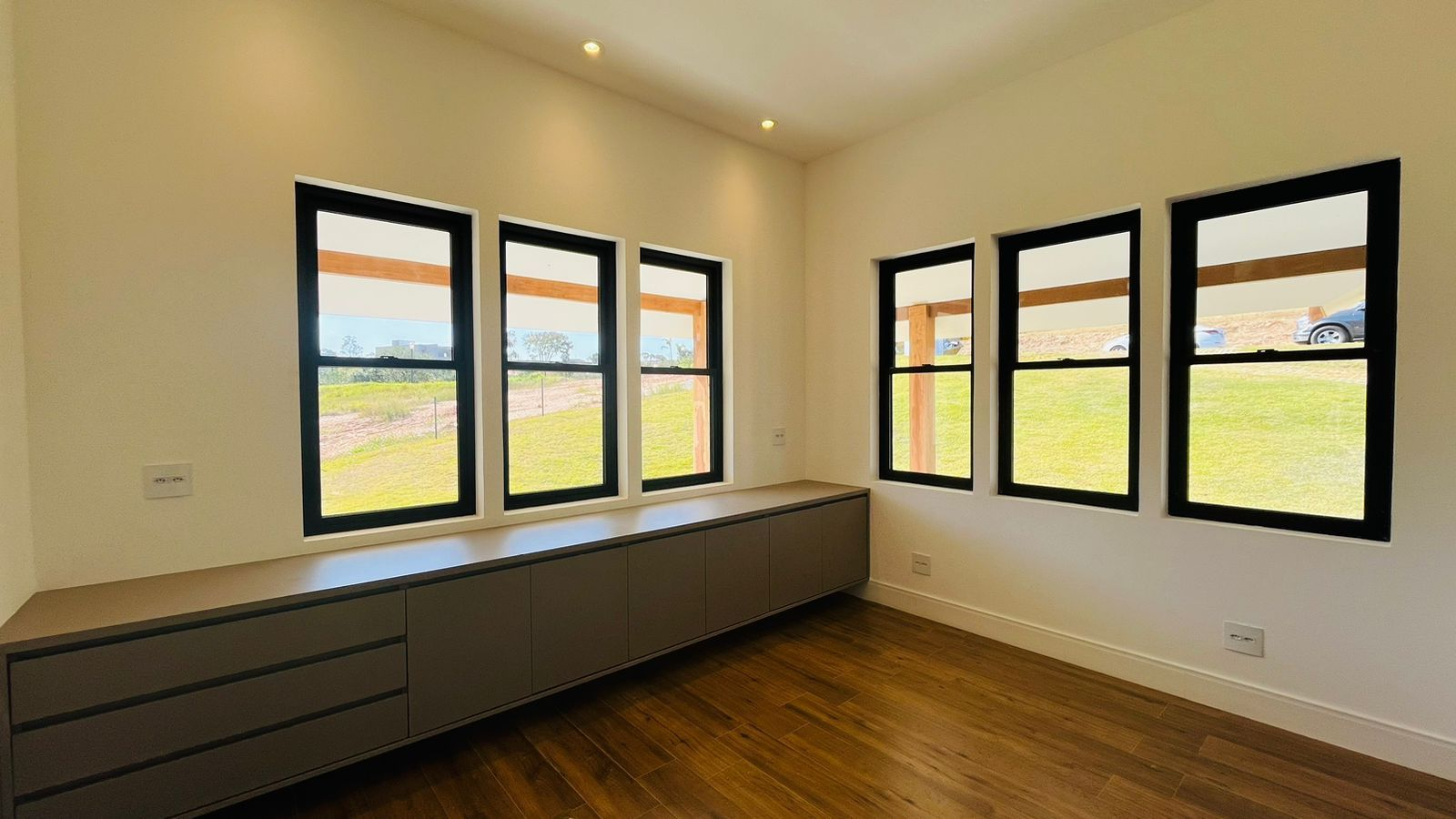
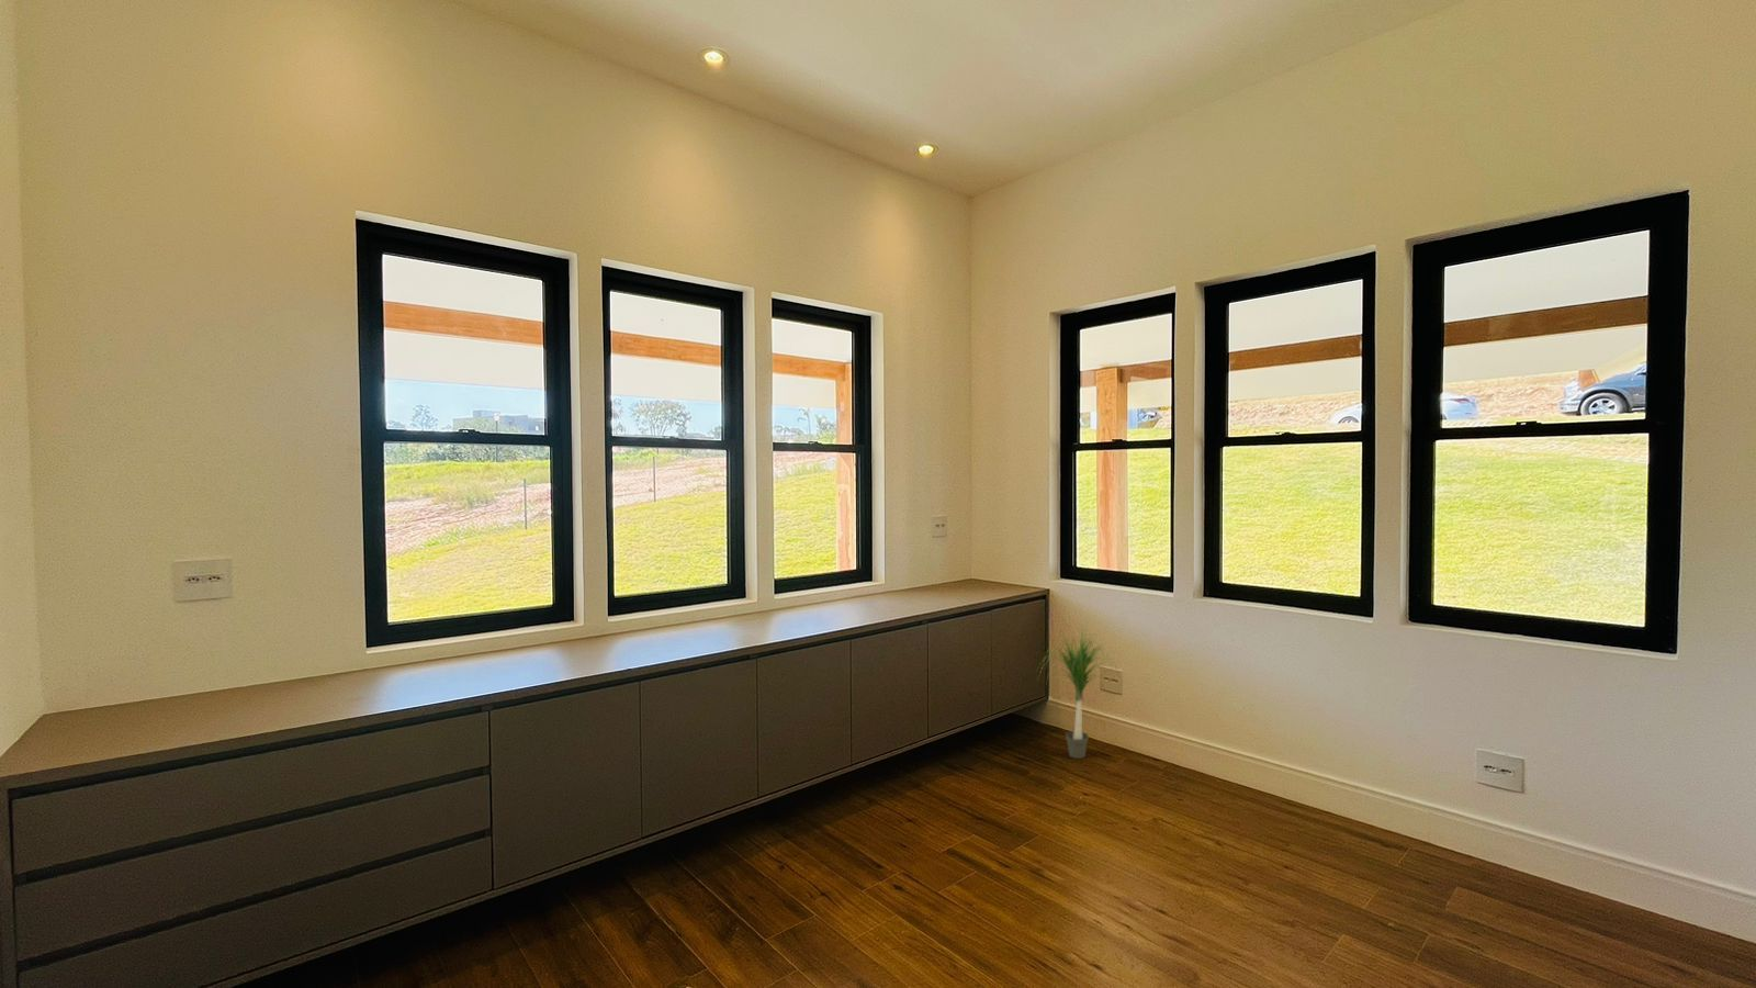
+ potted plant [1036,626,1124,760]
